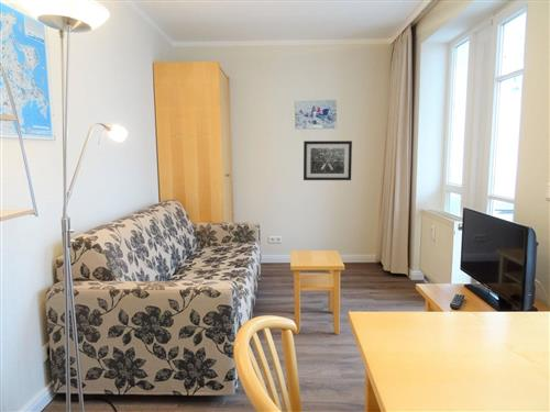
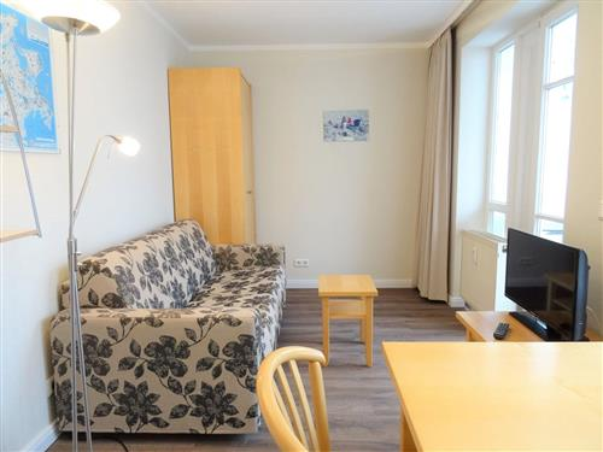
- wall art [302,140,353,181]
